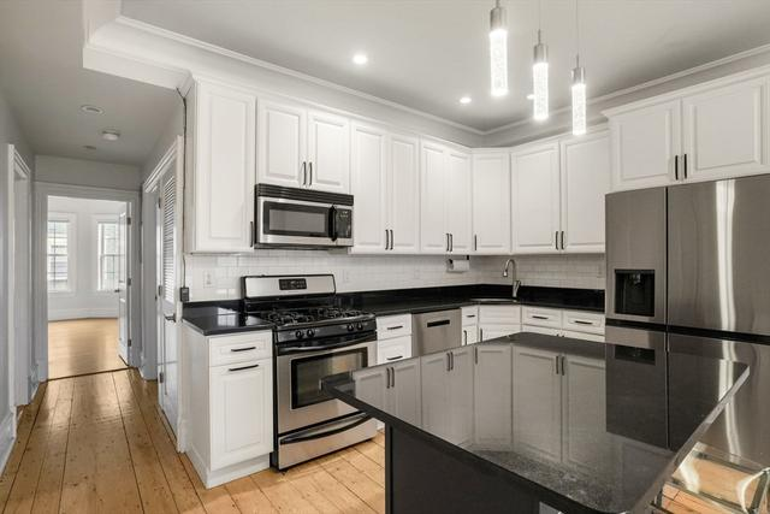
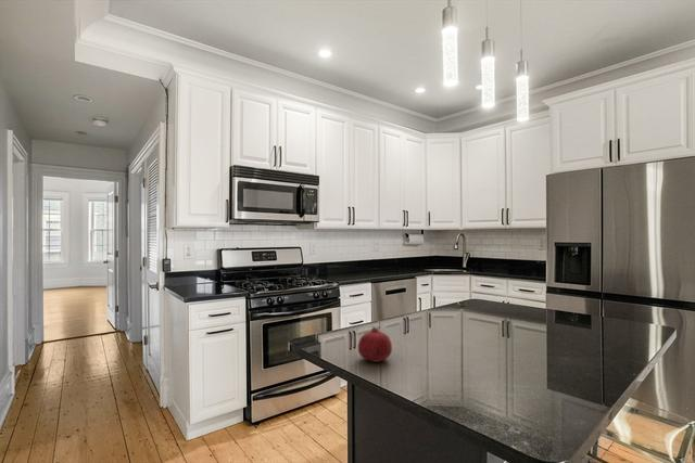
+ fruit [357,325,393,363]
